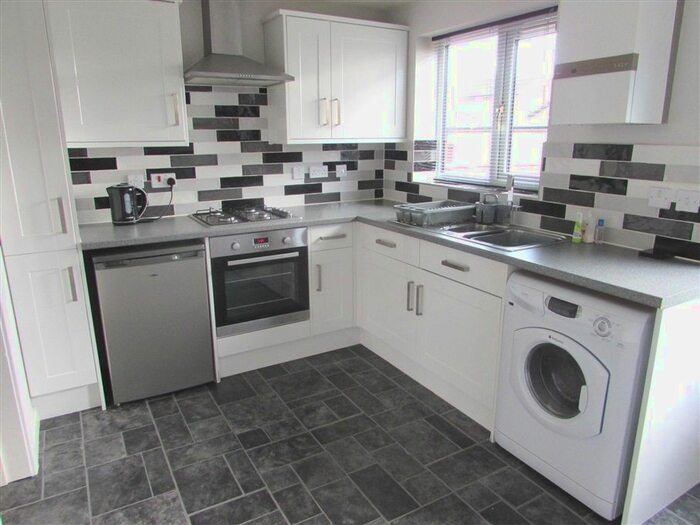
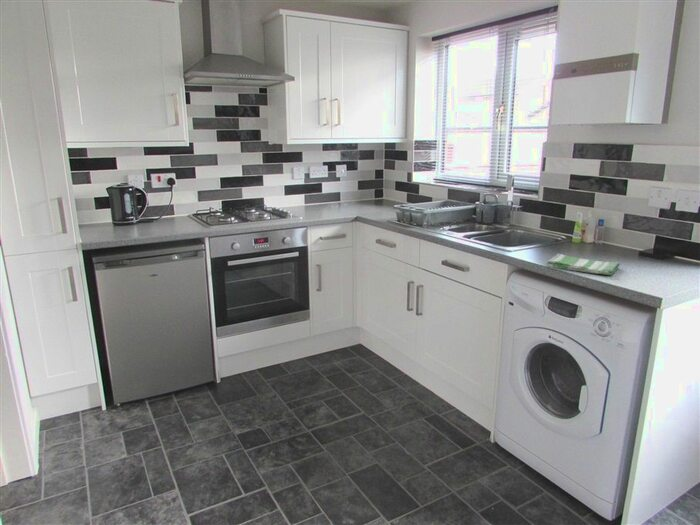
+ dish towel [546,253,621,276]
